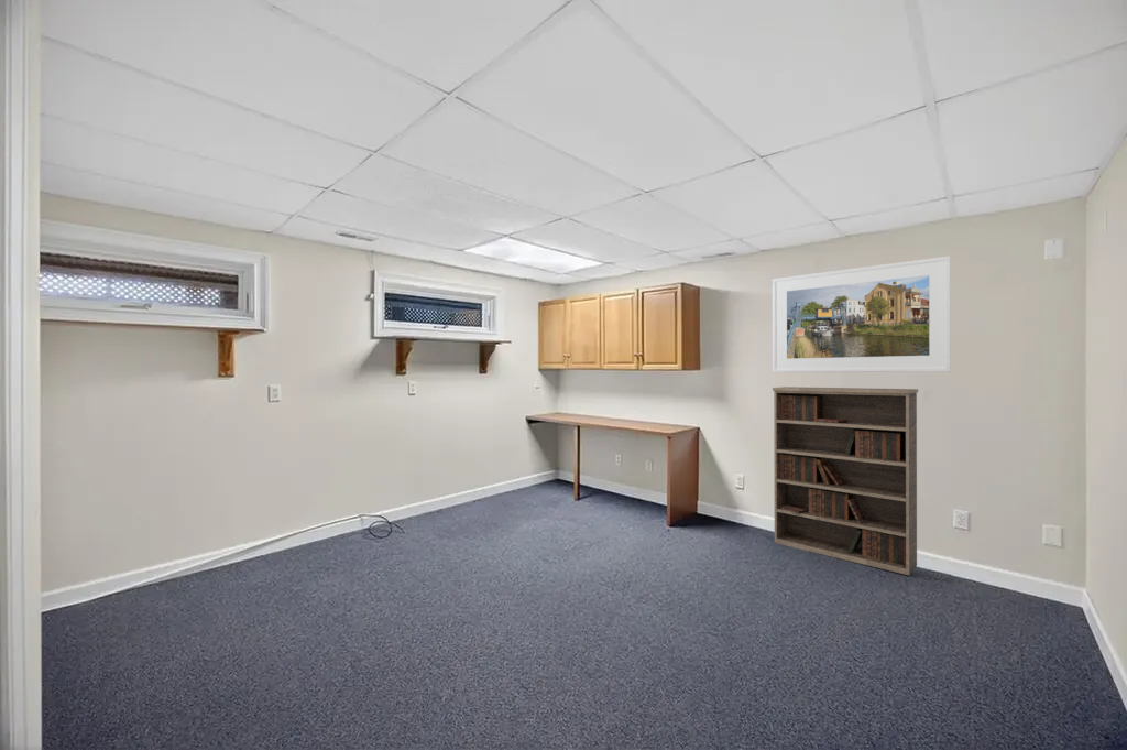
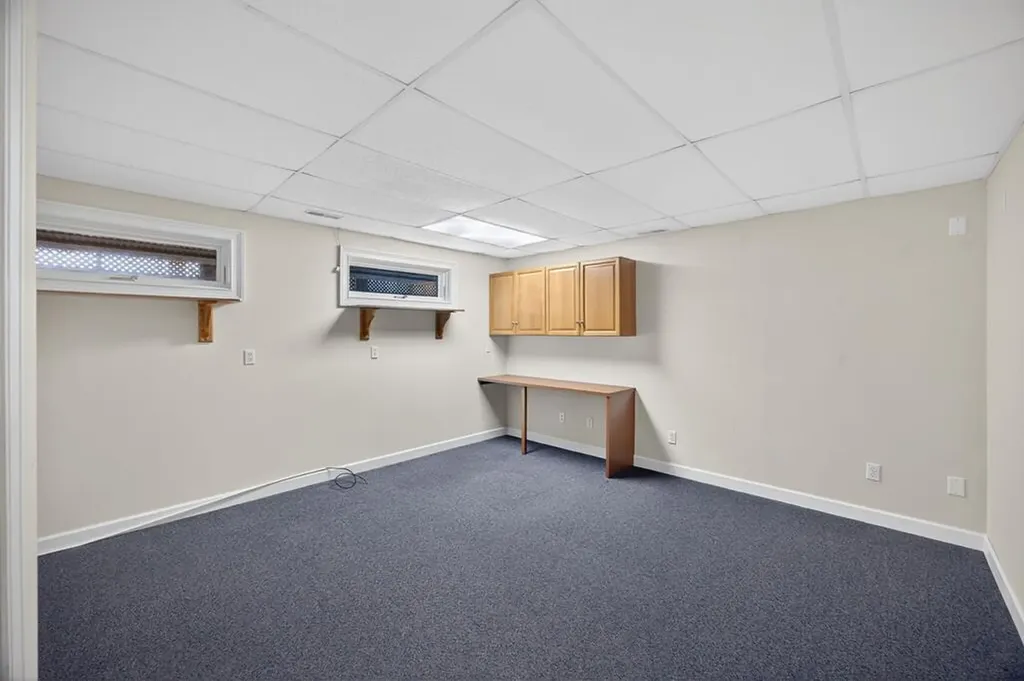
- bookshelf [772,385,919,576]
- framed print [772,256,952,373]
